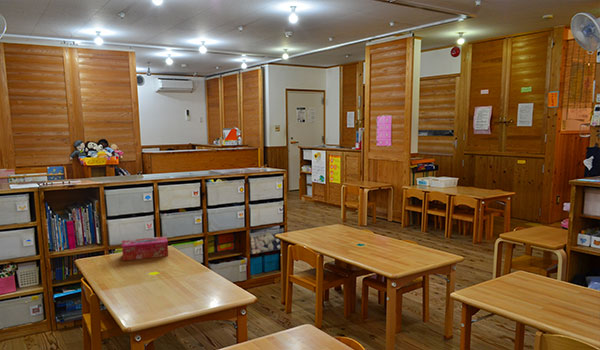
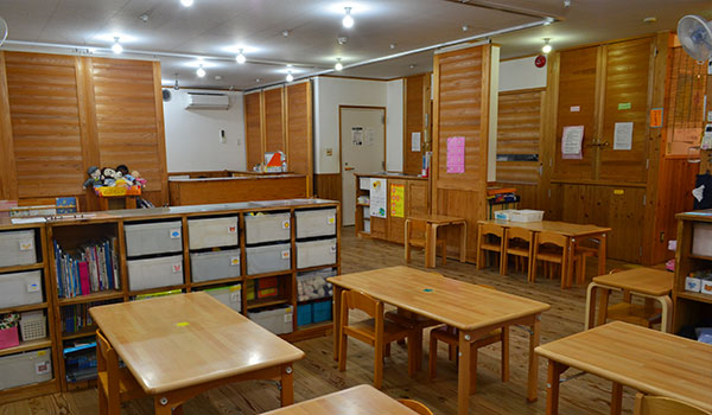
- tissue box [121,235,169,262]
